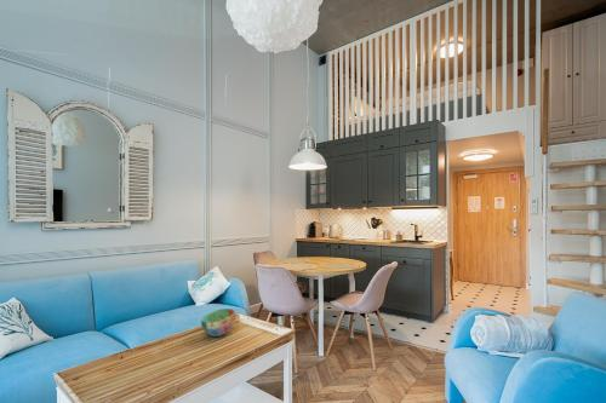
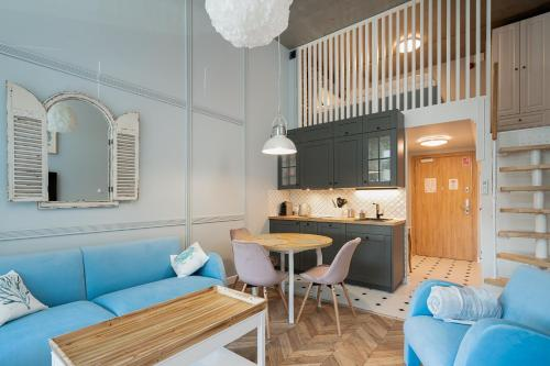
- bowl [200,307,238,338]
